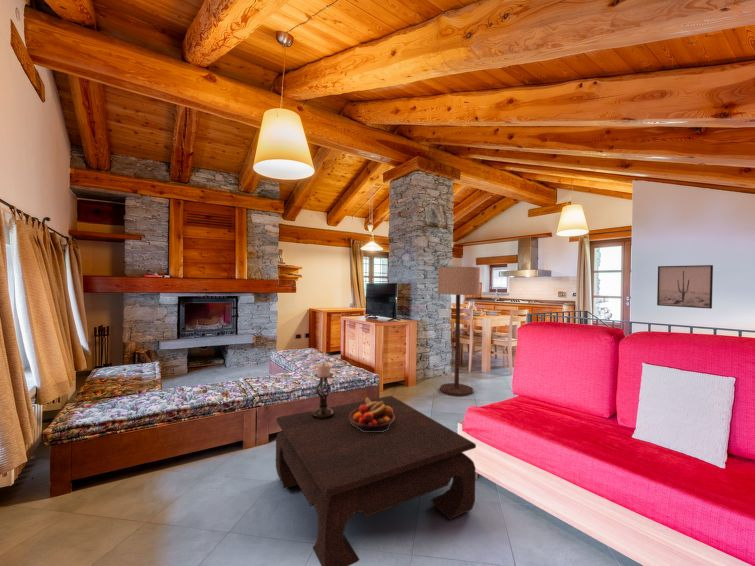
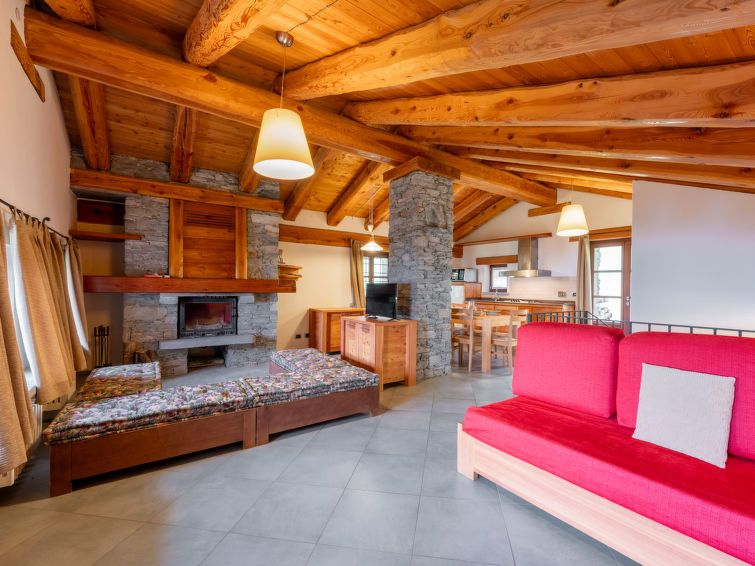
- fruit bowl [349,397,395,432]
- wall art [656,264,714,310]
- coffee table [275,395,477,566]
- candle holder [312,362,334,420]
- floor lamp [437,266,481,397]
